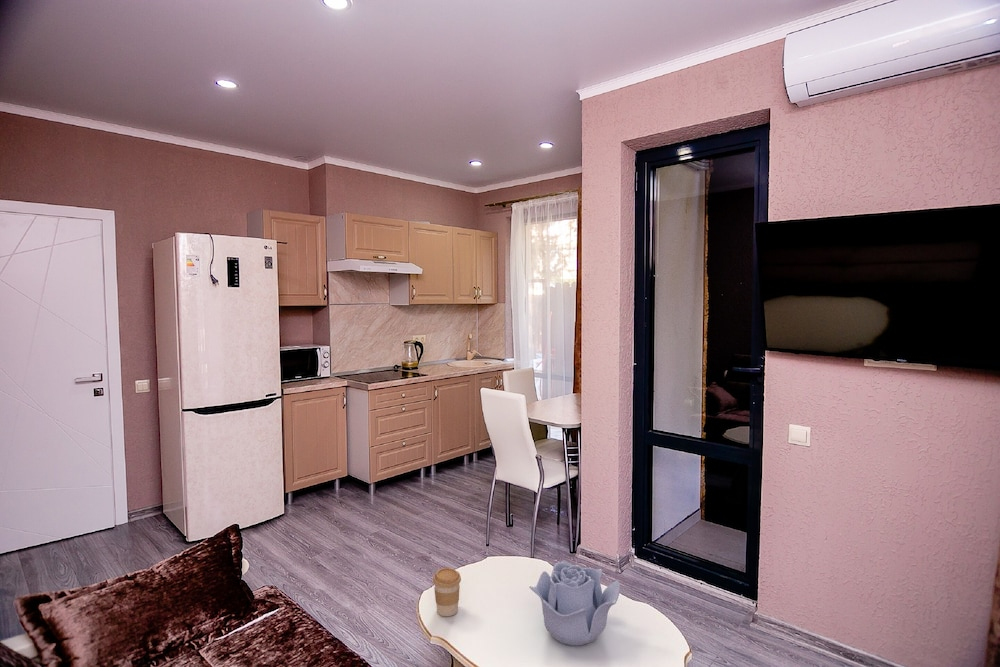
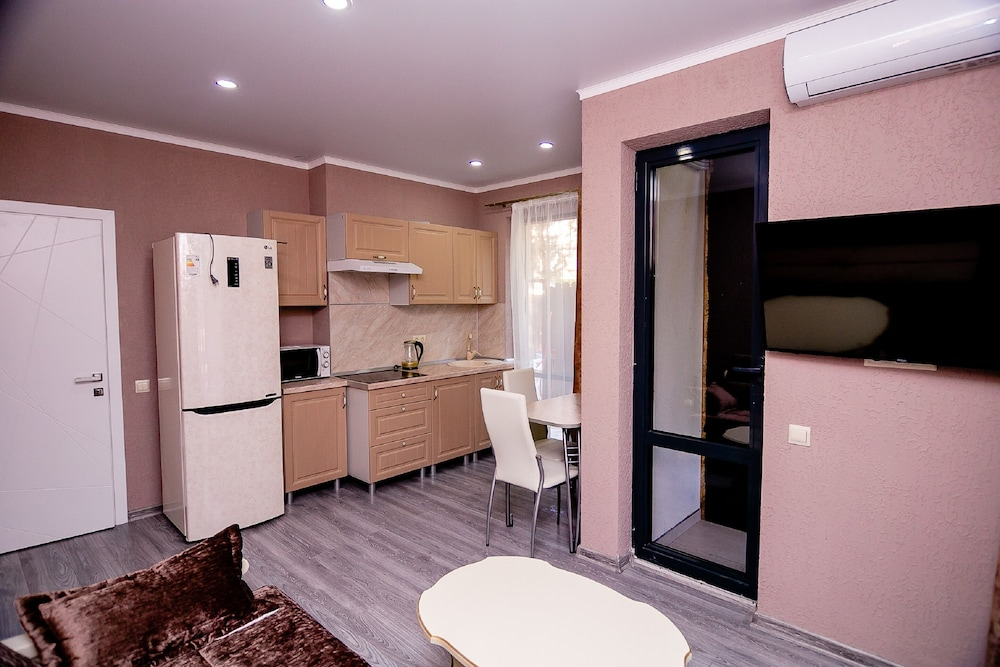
- decorative bowl [528,560,621,647]
- coffee cup [432,567,462,617]
